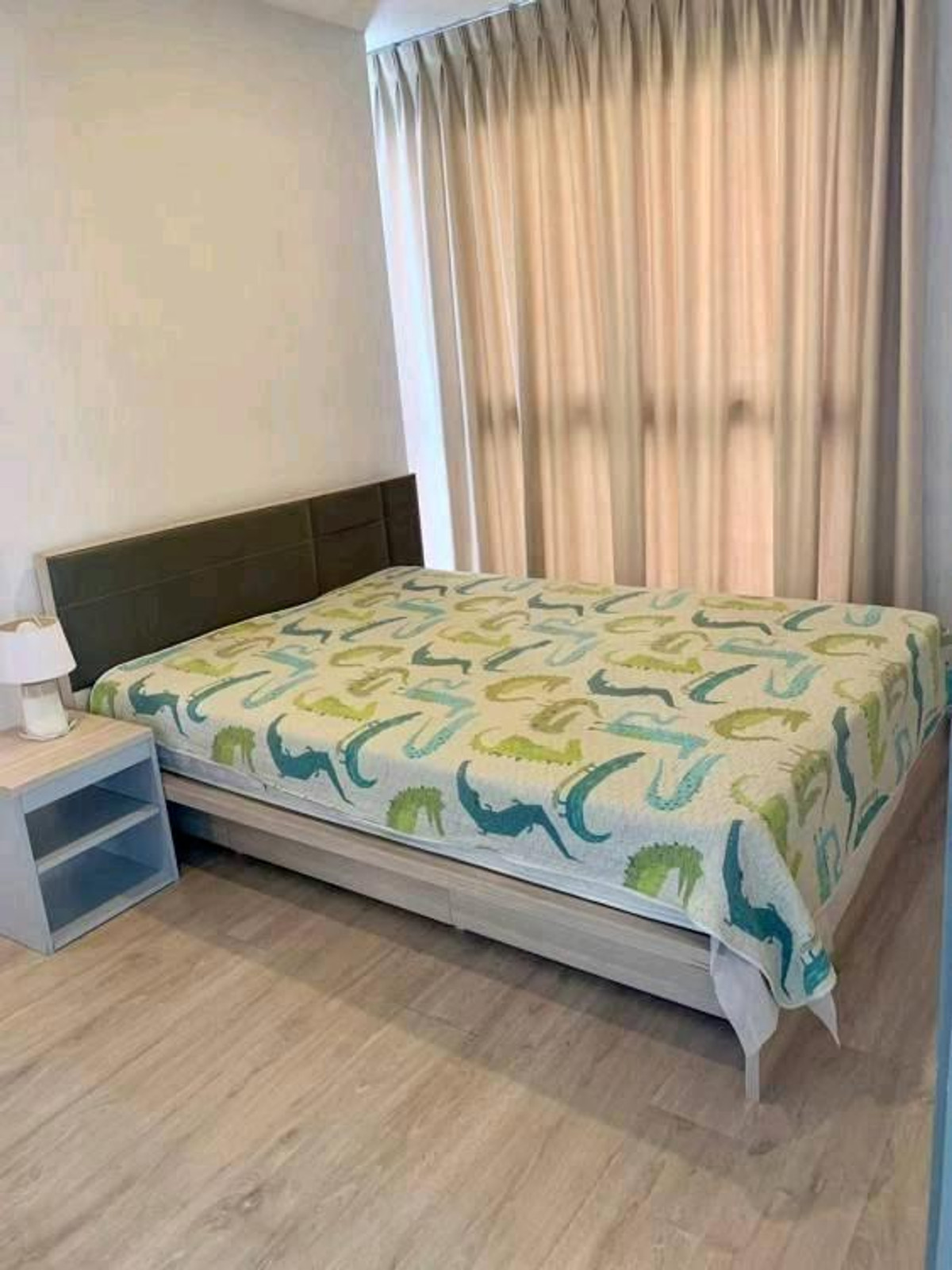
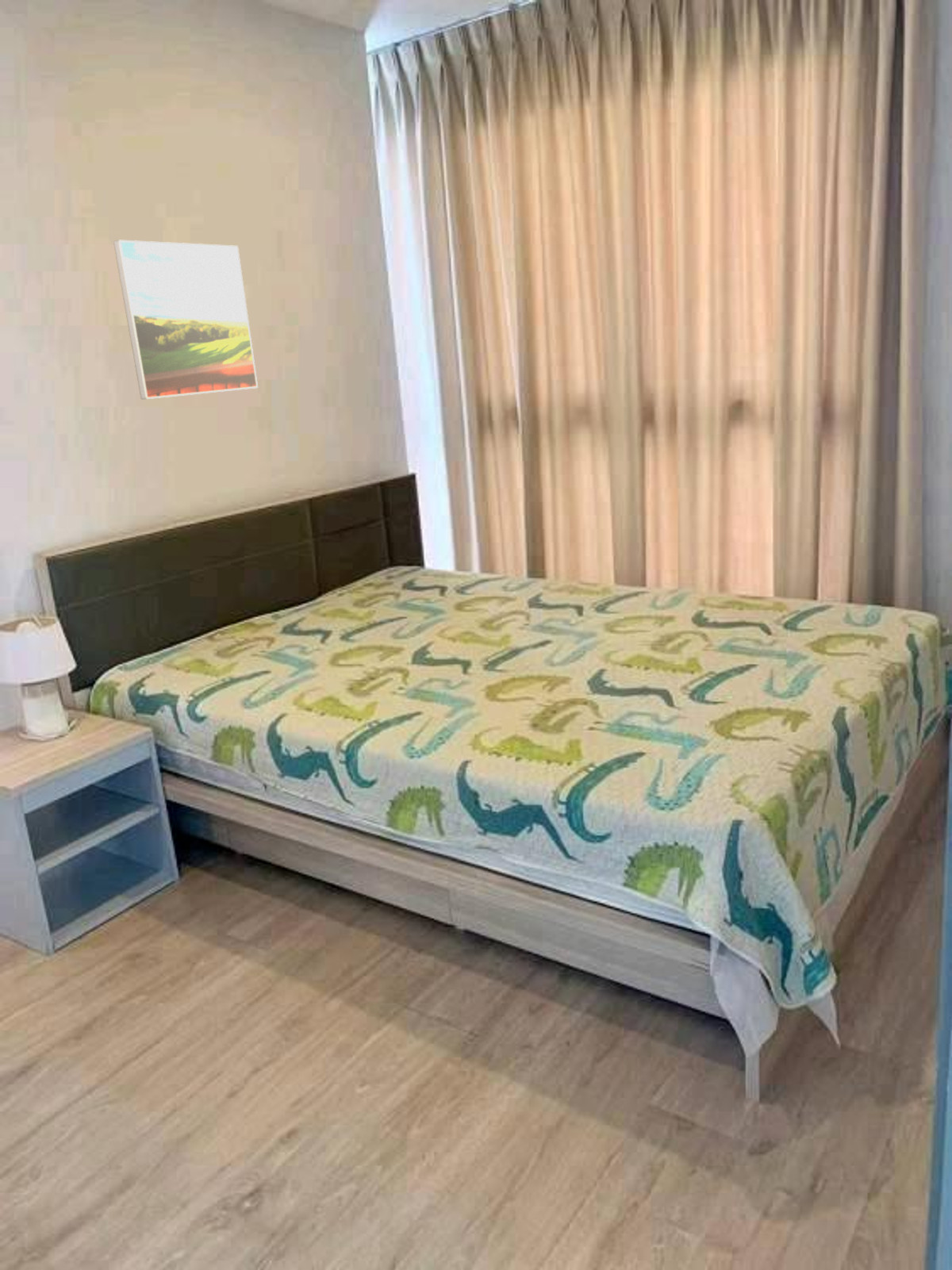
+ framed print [113,240,259,401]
